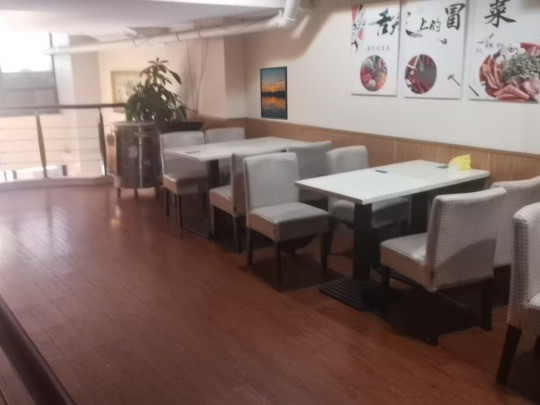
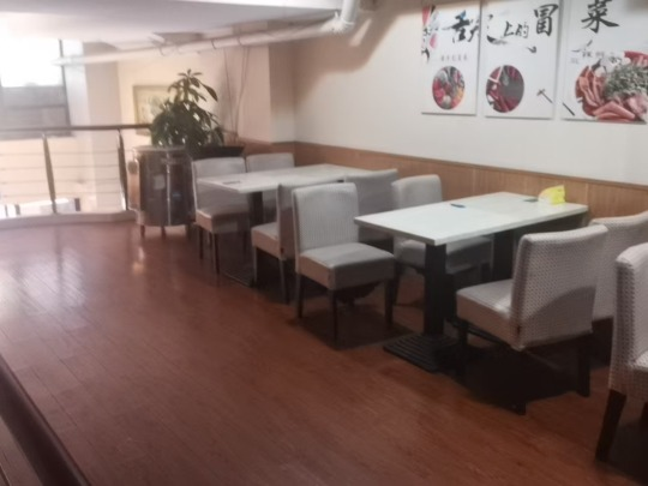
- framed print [259,65,289,121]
